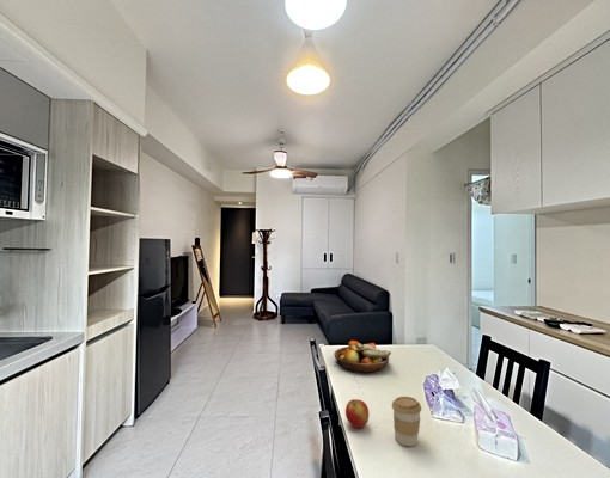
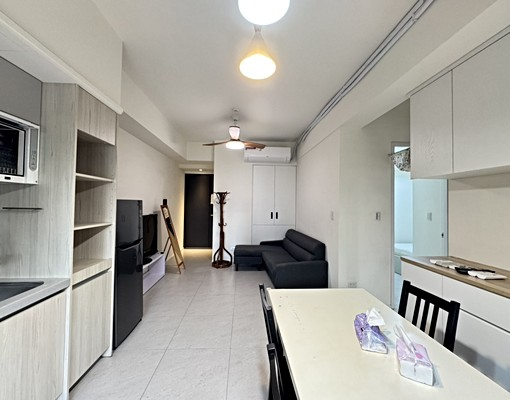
- apple [344,398,370,429]
- fruit bowl [333,339,392,374]
- coffee cup [391,396,422,448]
